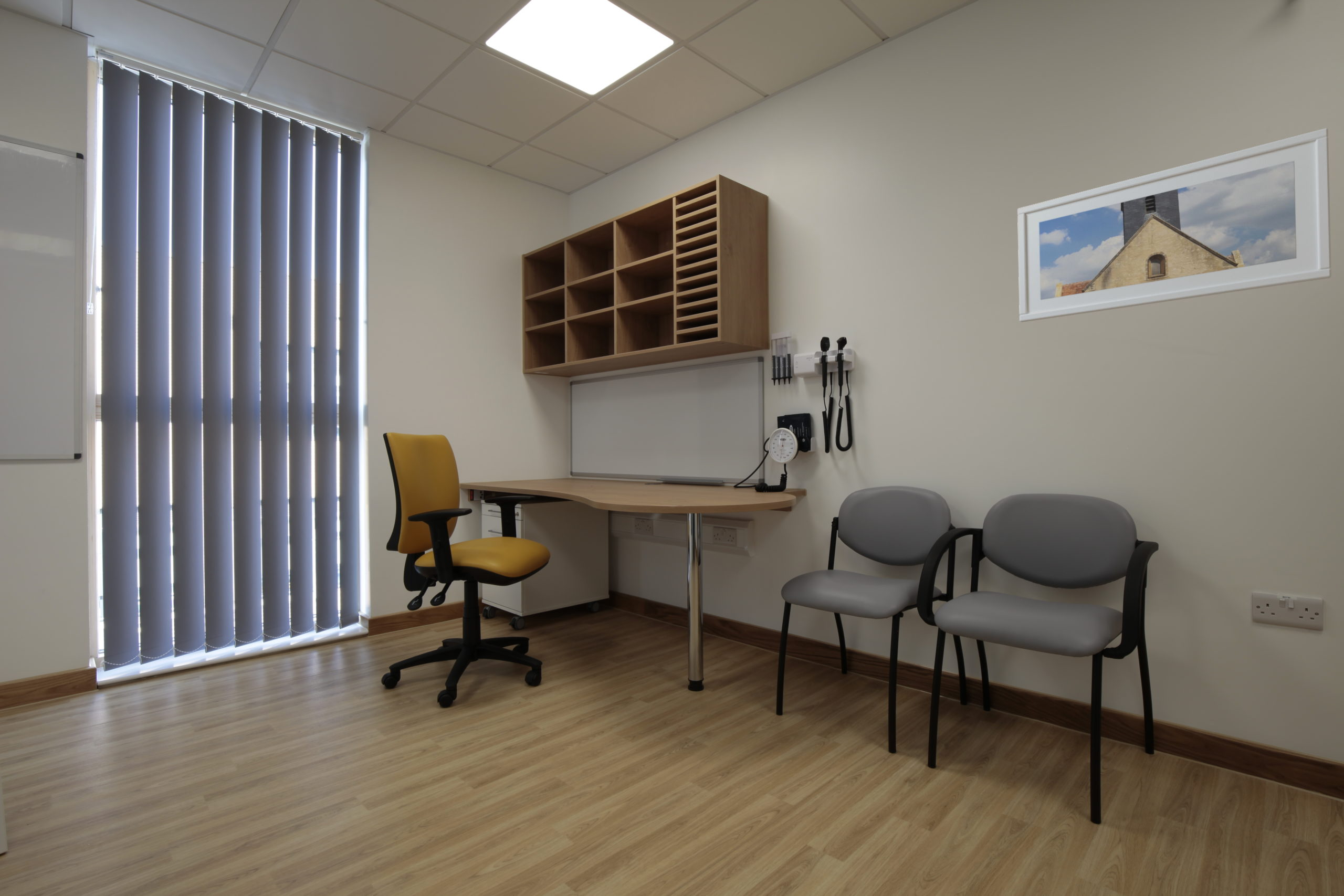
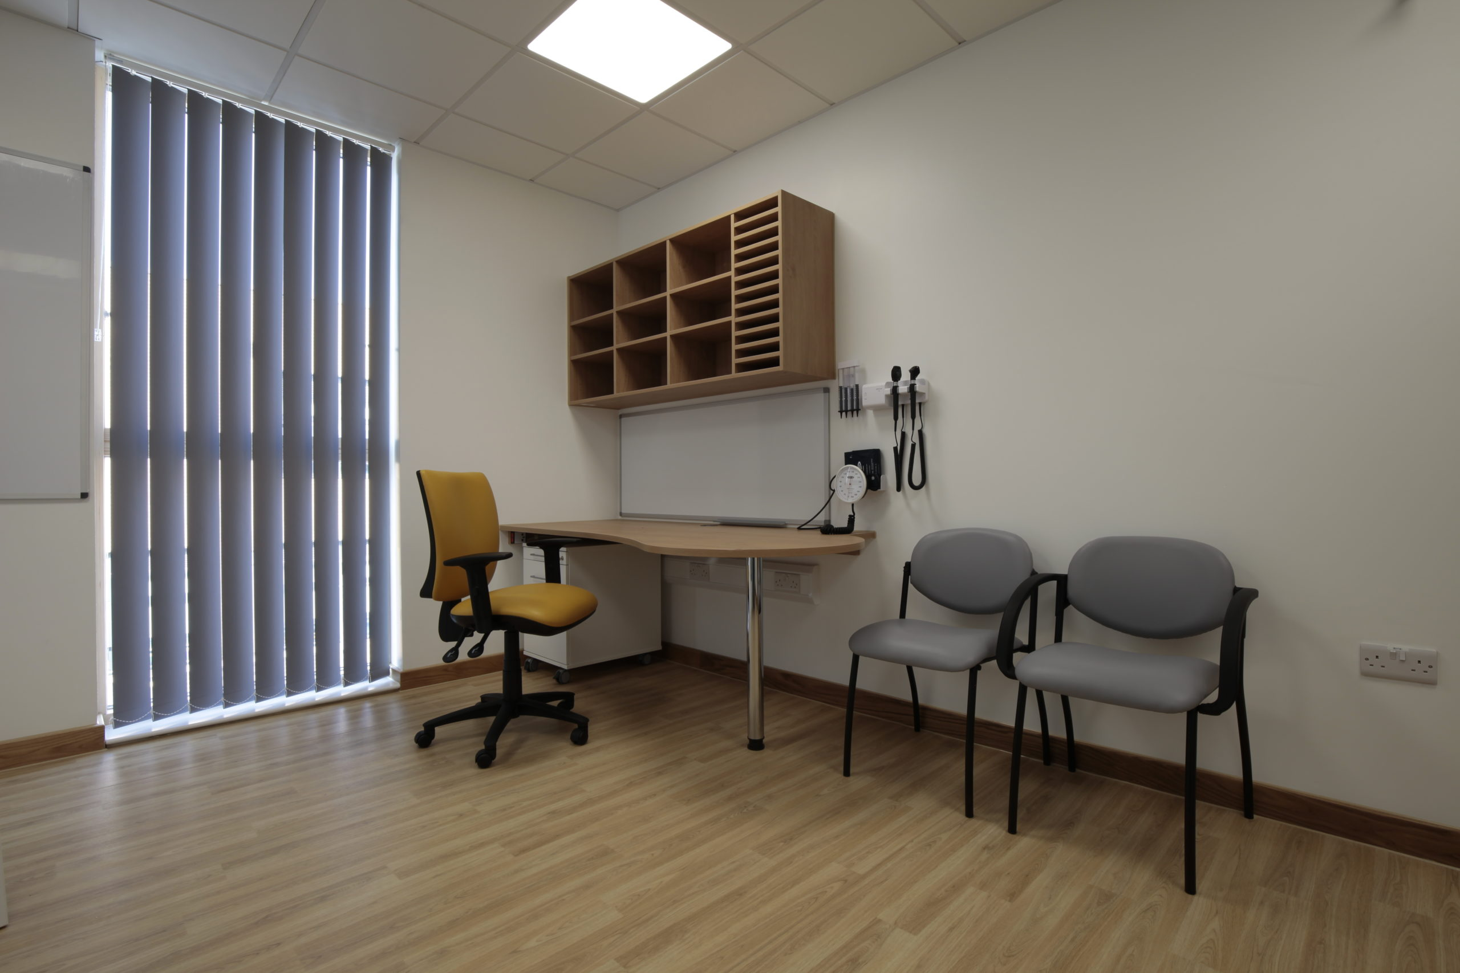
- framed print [1017,128,1332,323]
